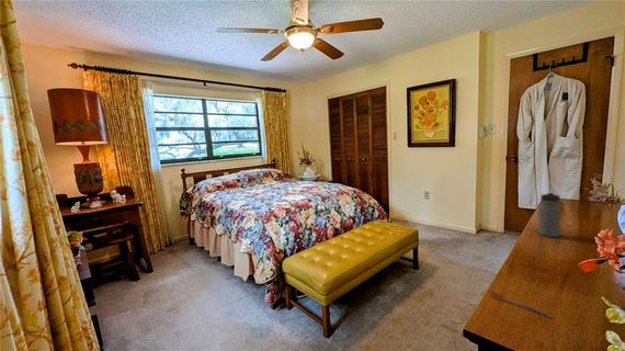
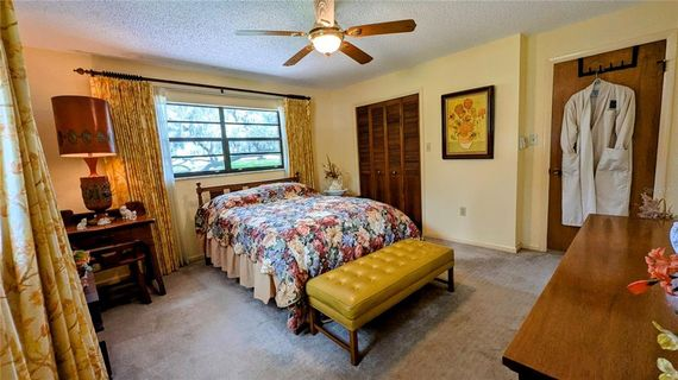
- water bottle [537,191,561,238]
- pen [489,290,552,318]
